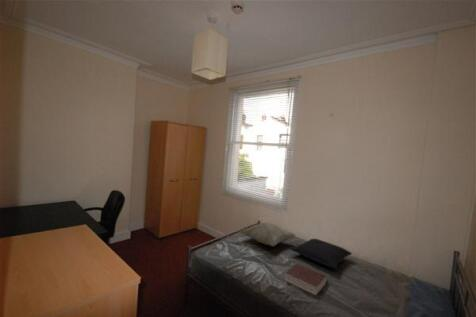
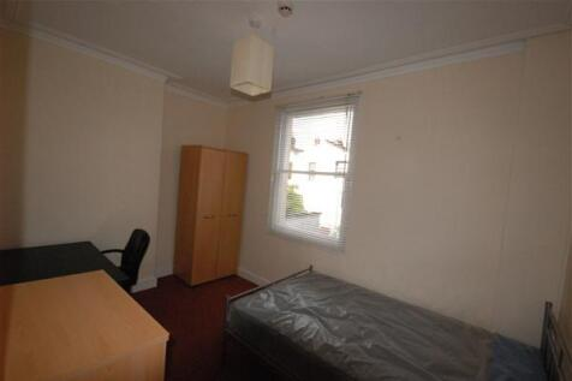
- decorative pillow [239,222,298,247]
- book [284,263,328,296]
- pillow [289,238,353,269]
